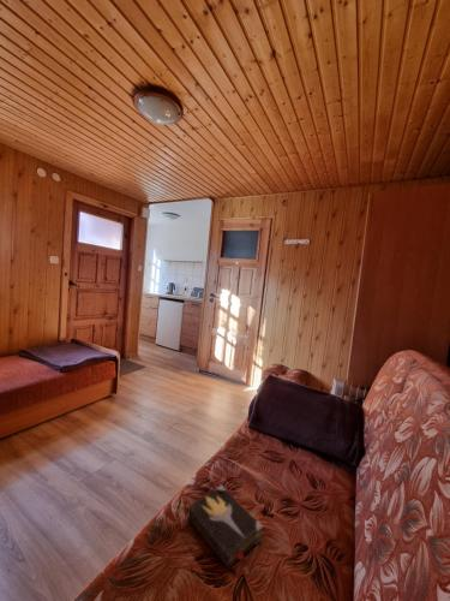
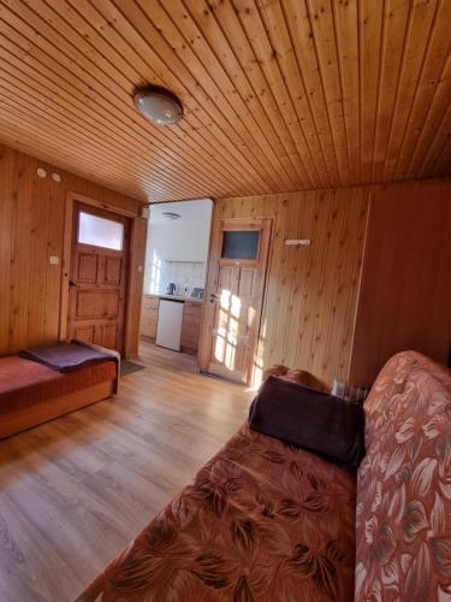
- hardback book [187,484,264,570]
